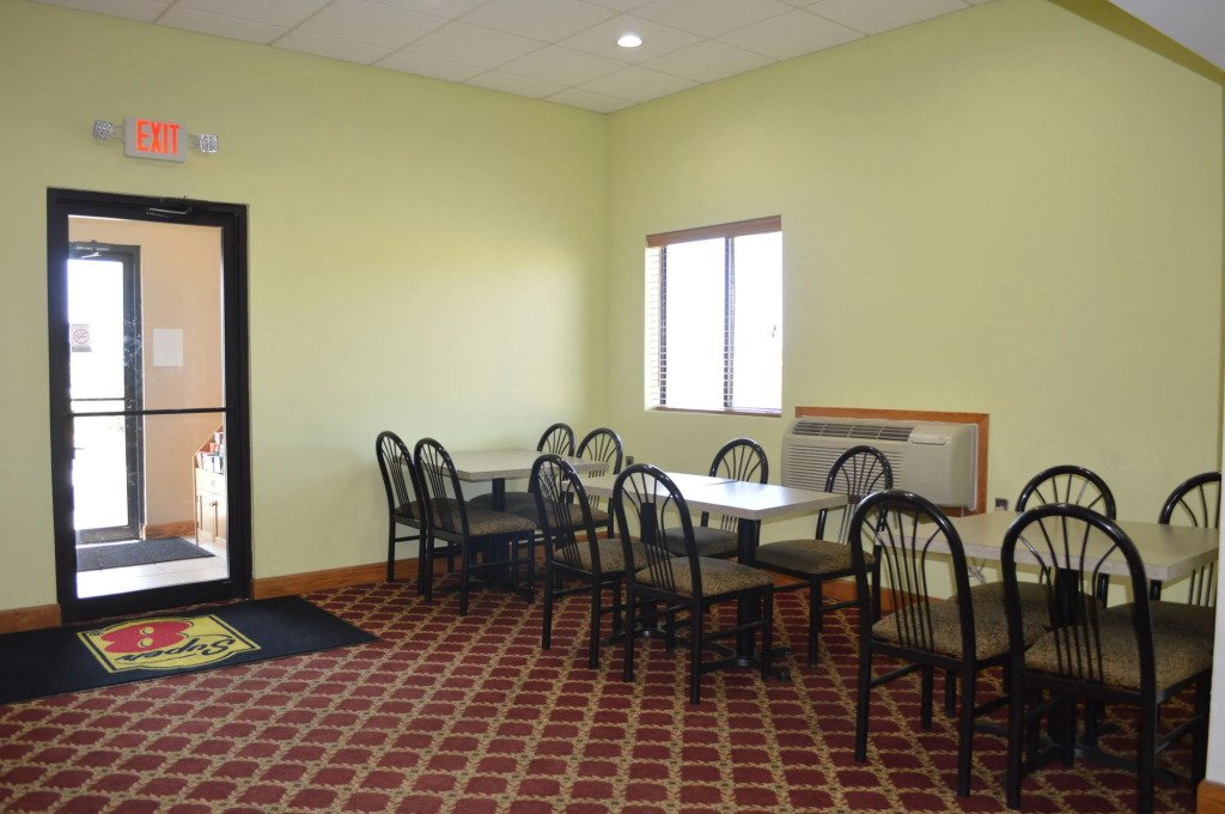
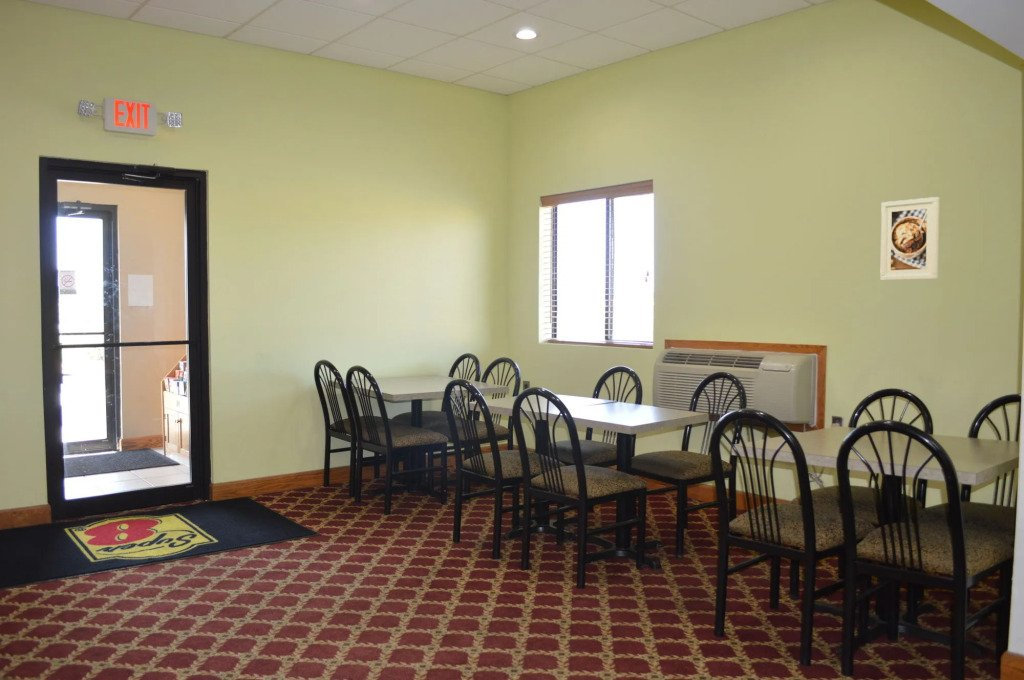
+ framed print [879,196,940,281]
